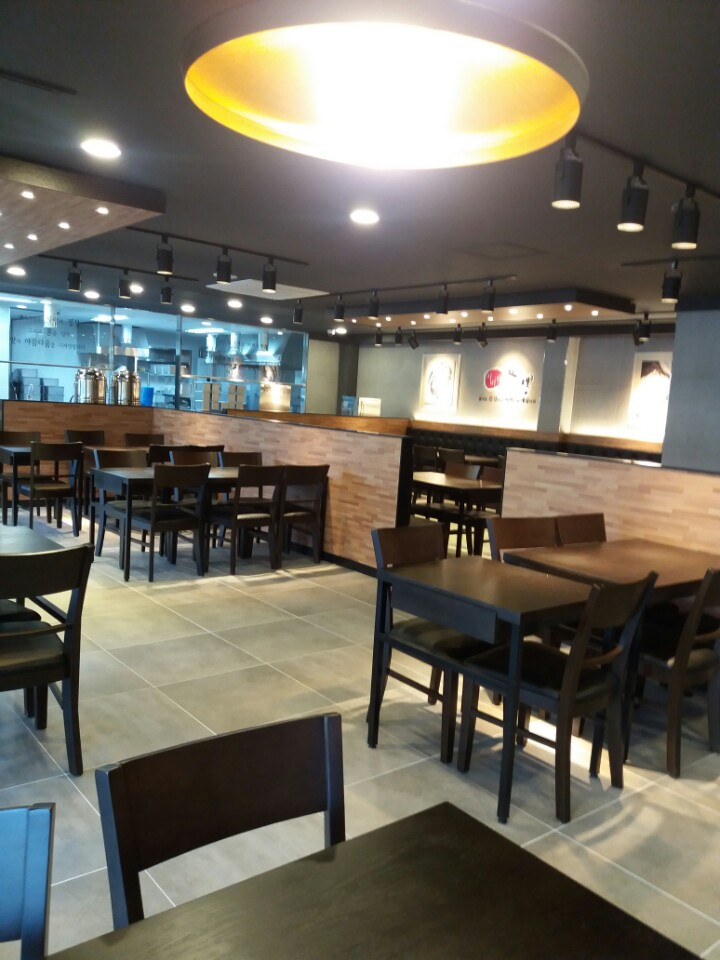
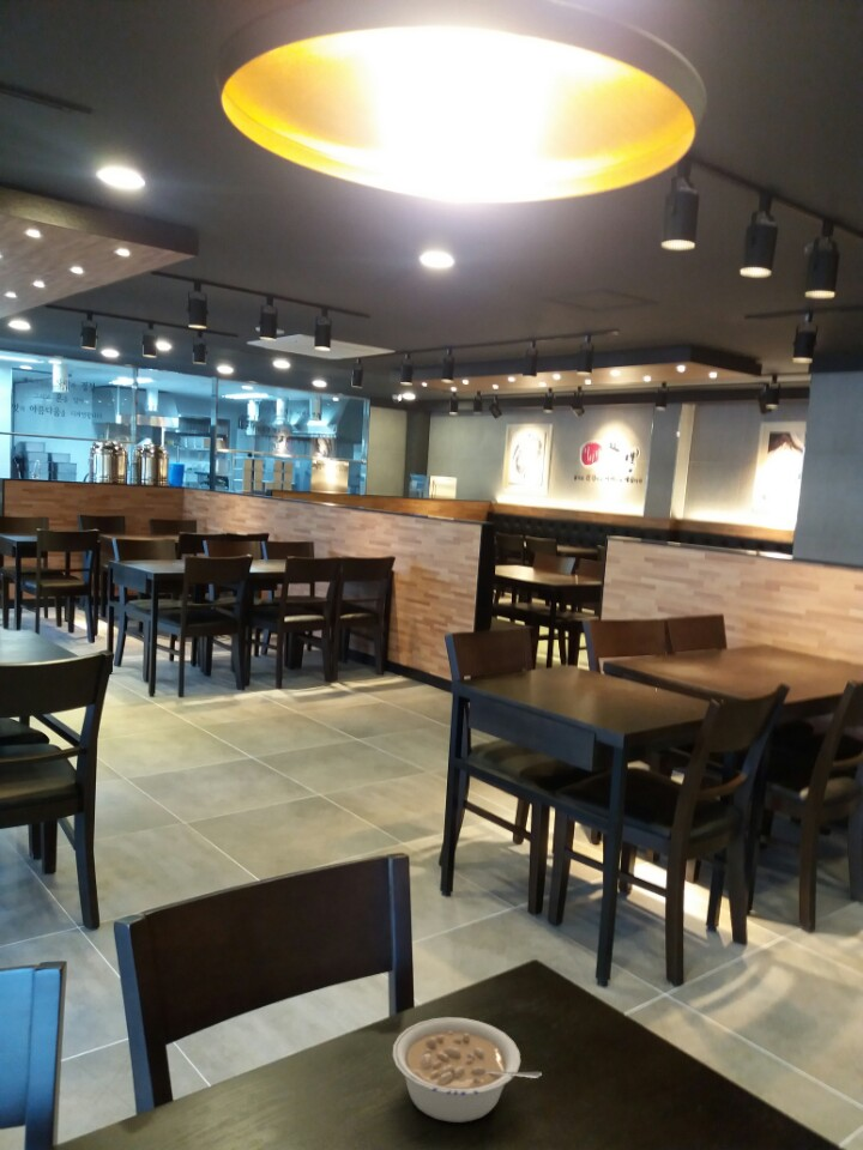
+ legume [391,1016,543,1124]
